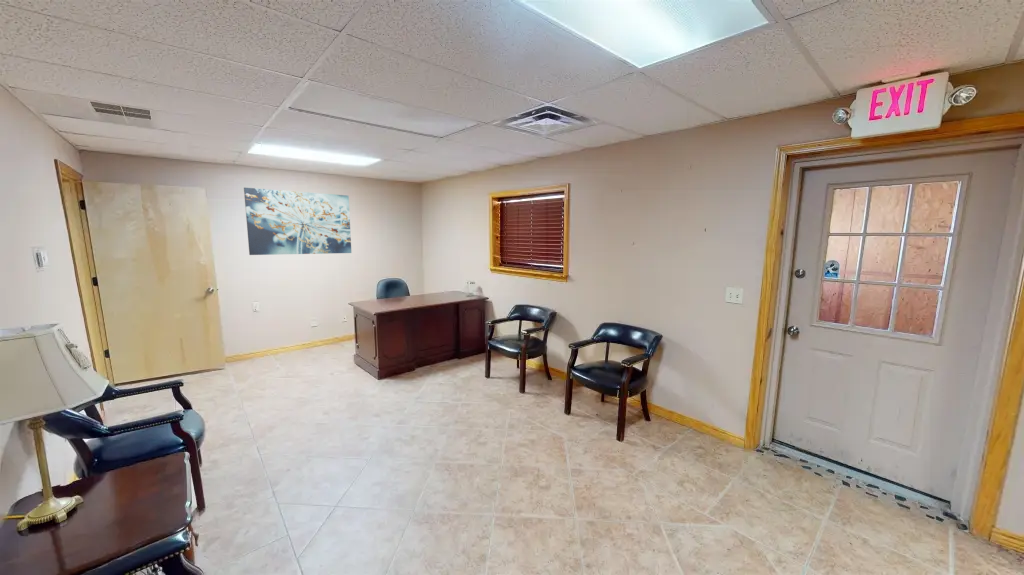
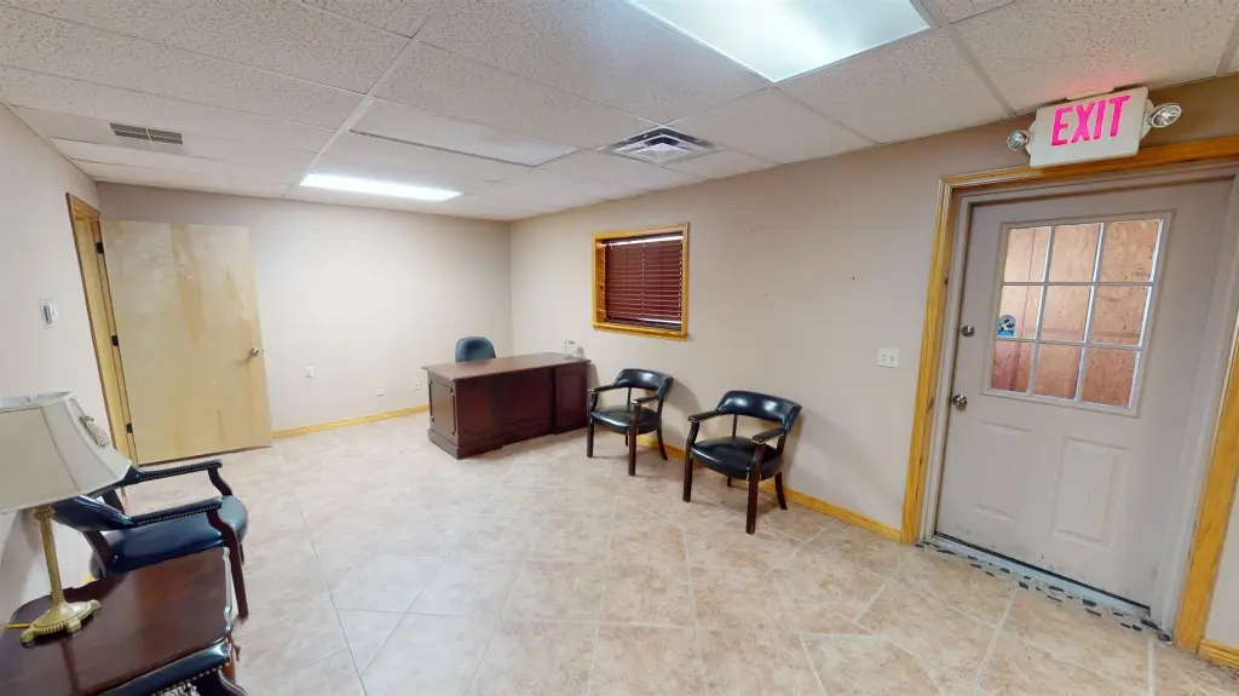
- wall art [243,187,352,256]
